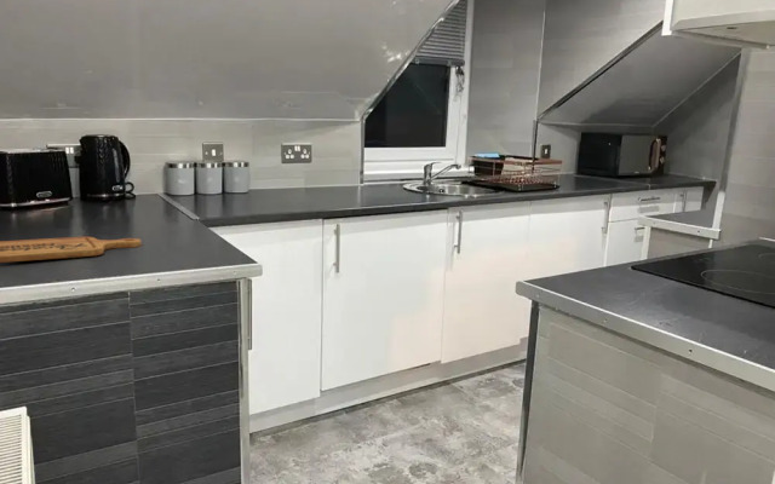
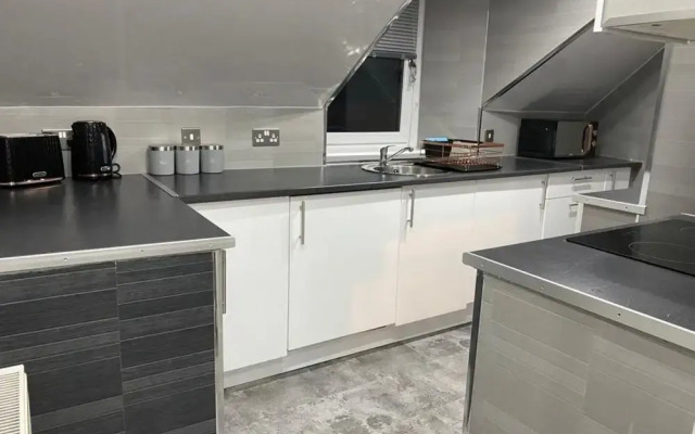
- cutting board [0,236,142,264]
